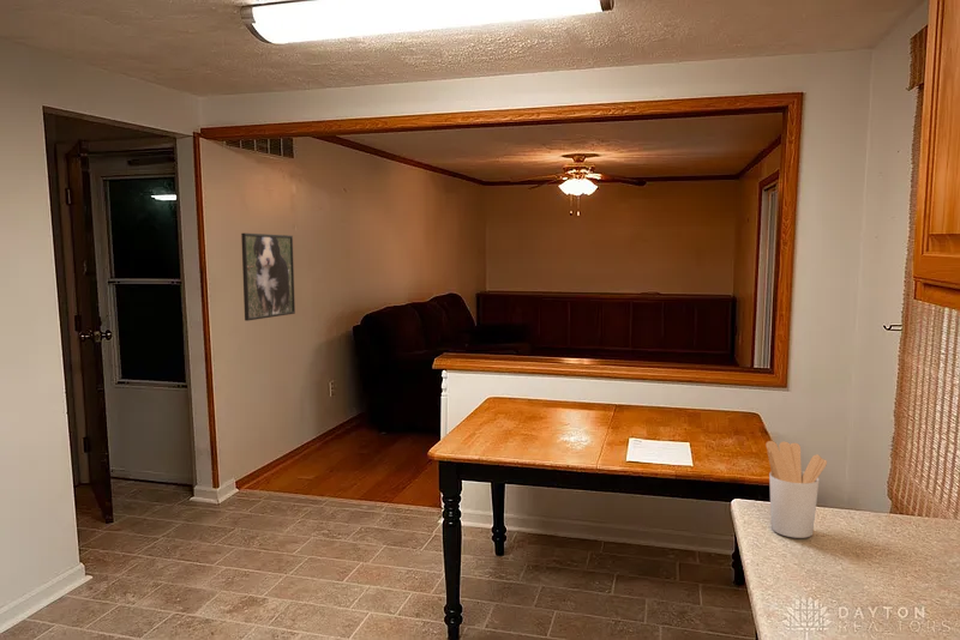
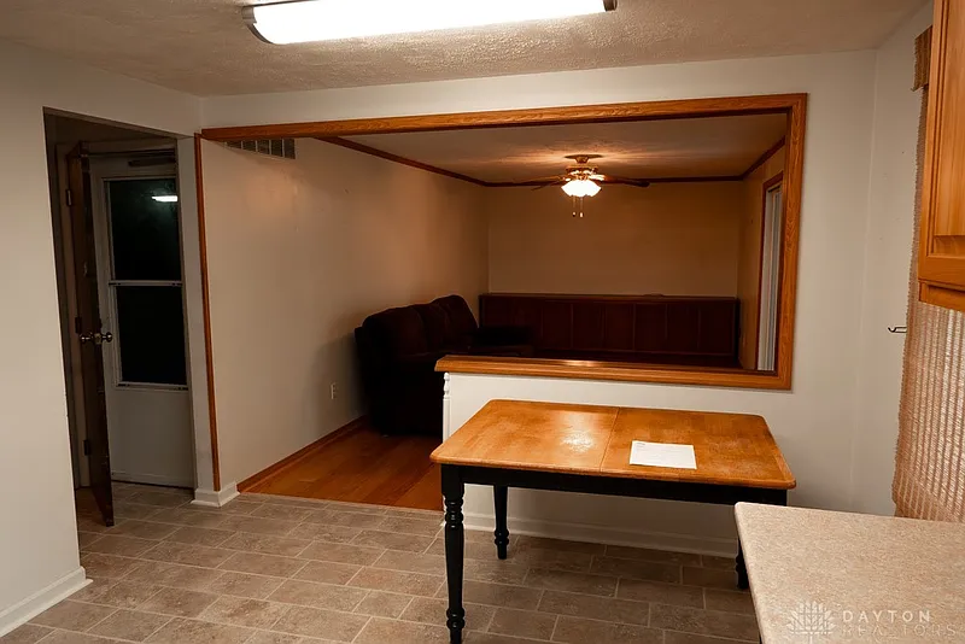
- utensil holder [764,440,828,539]
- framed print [240,233,296,322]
